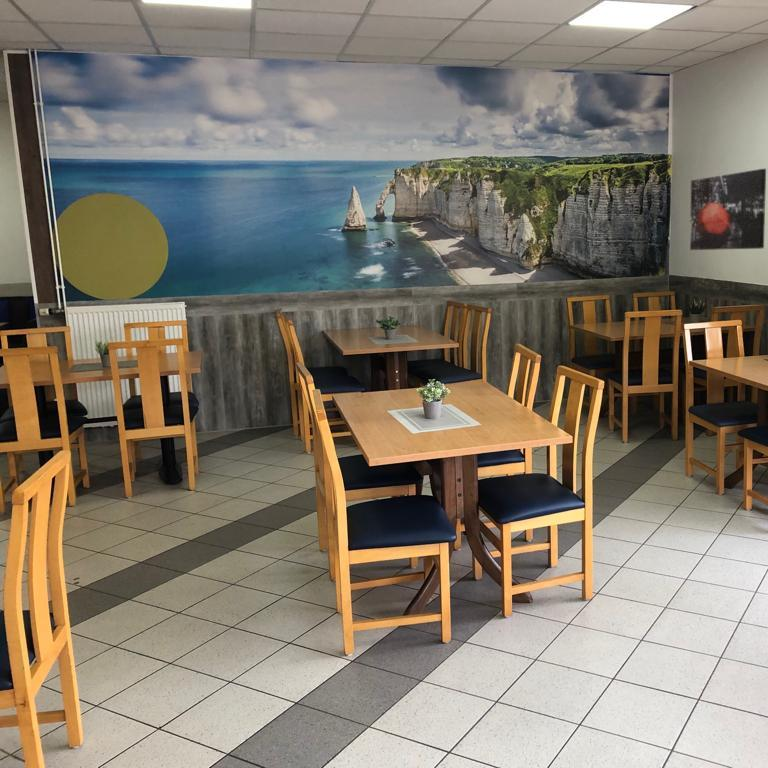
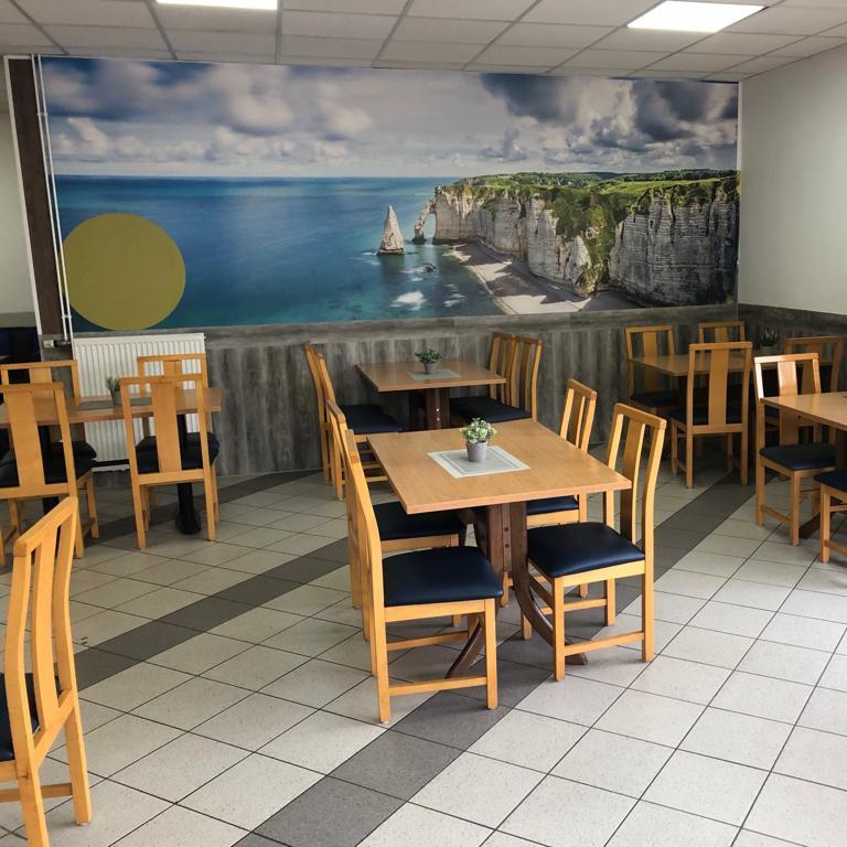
- wall art [689,168,767,251]
